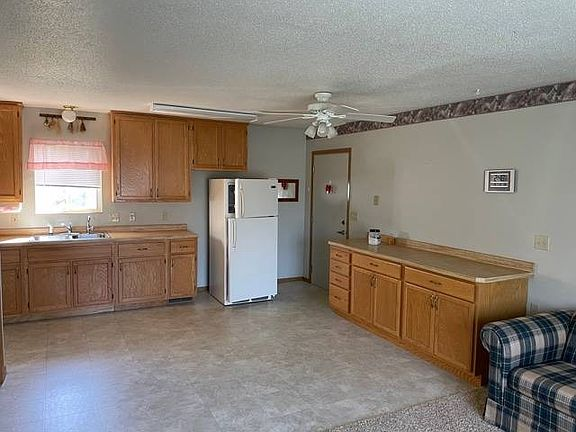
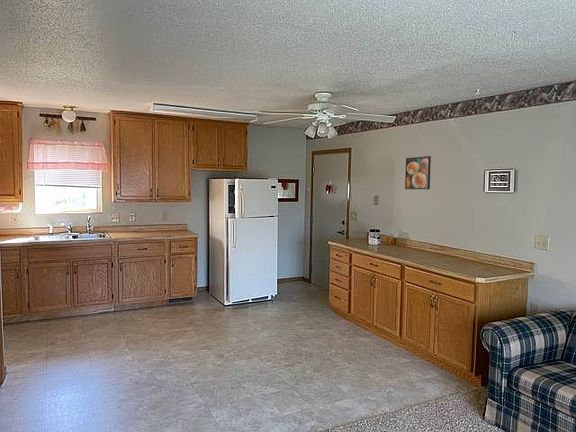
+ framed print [404,155,432,190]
